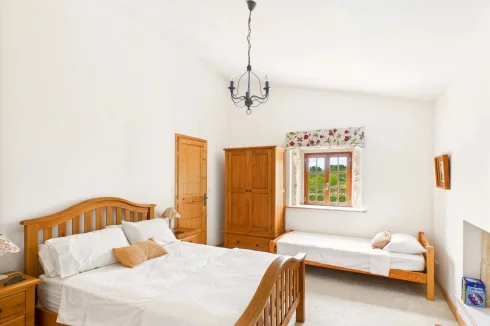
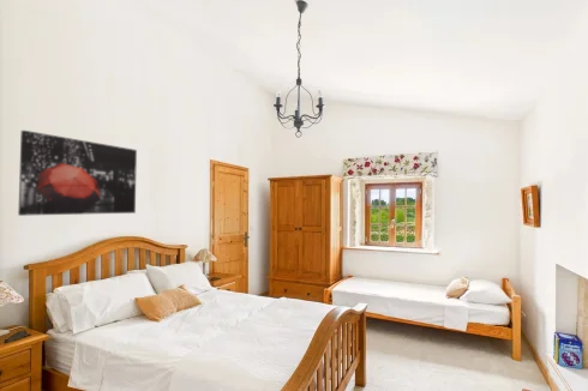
+ wall art [17,130,138,217]
